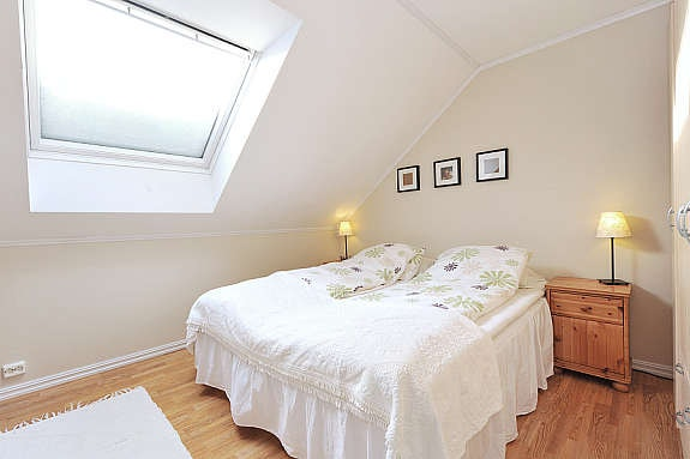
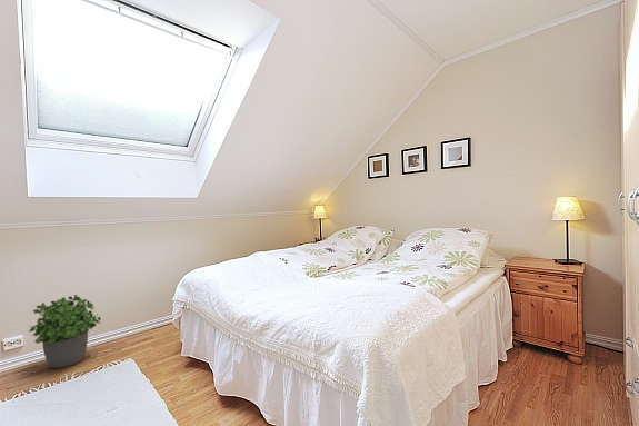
+ potted plant [28,294,101,369]
